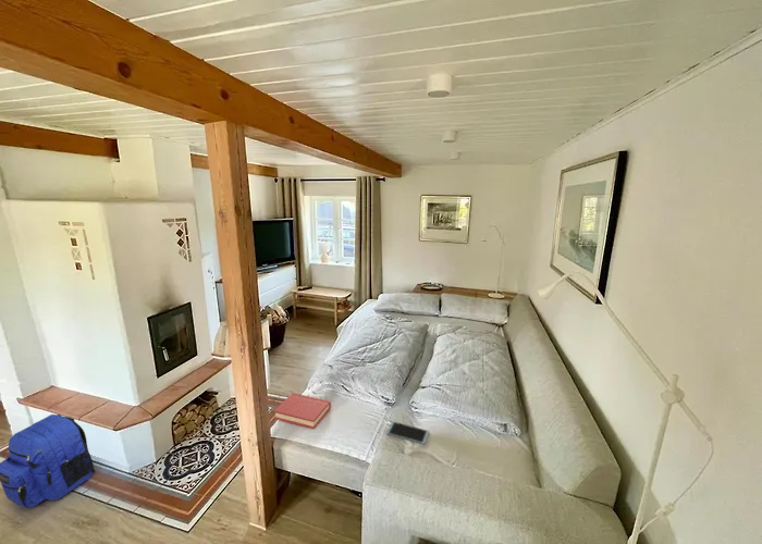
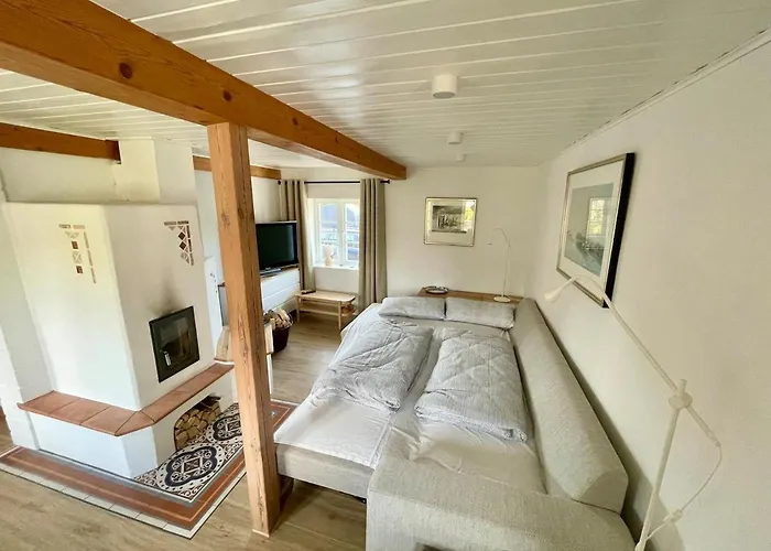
- backpack [0,413,96,508]
- smartphone [385,421,430,445]
- hardback book [272,392,332,430]
